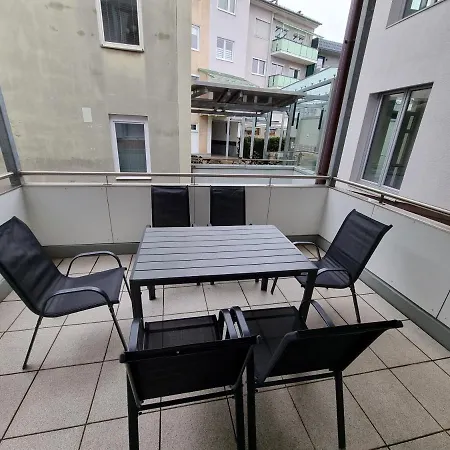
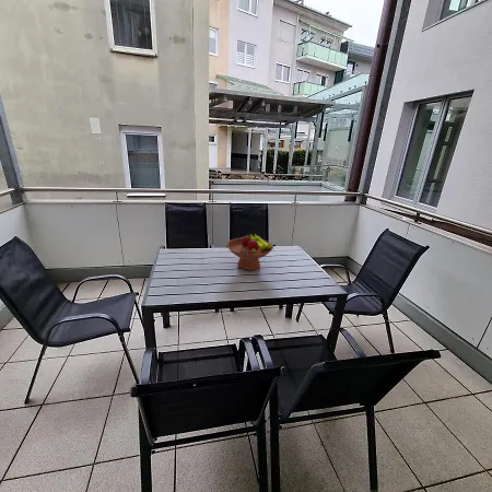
+ fruit bowl [225,231,274,271]
